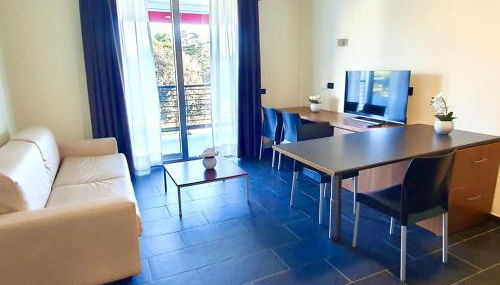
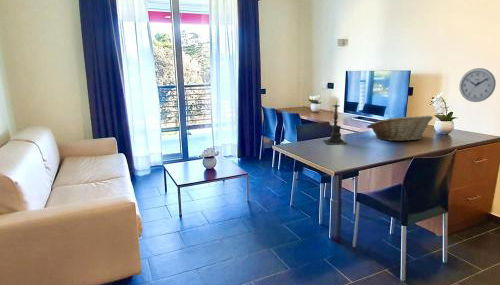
+ candle holder [322,98,348,145]
+ wall clock [458,67,497,103]
+ fruit basket [368,115,434,142]
